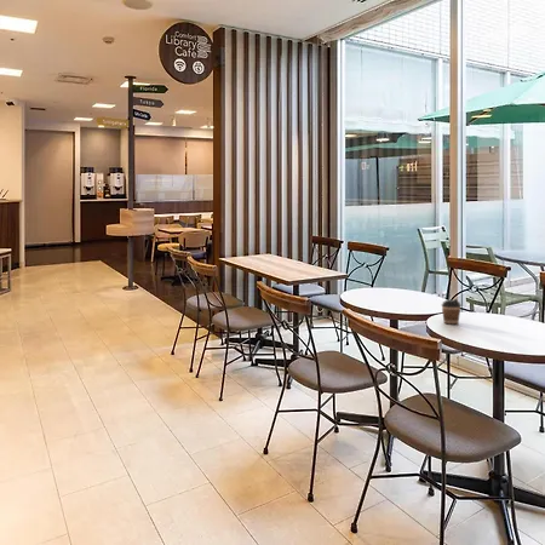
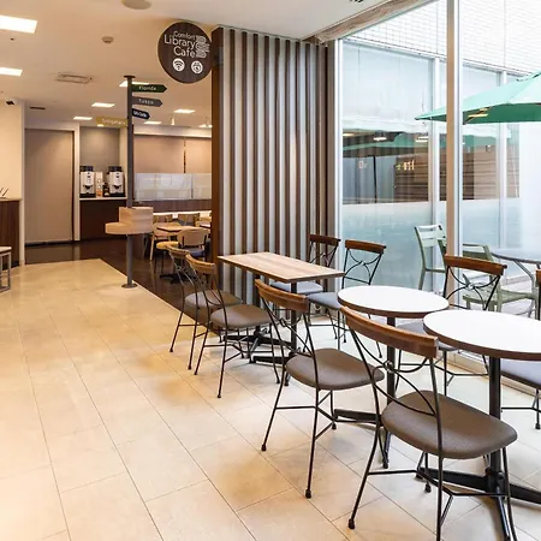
- coffee cup [441,298,463,325]
